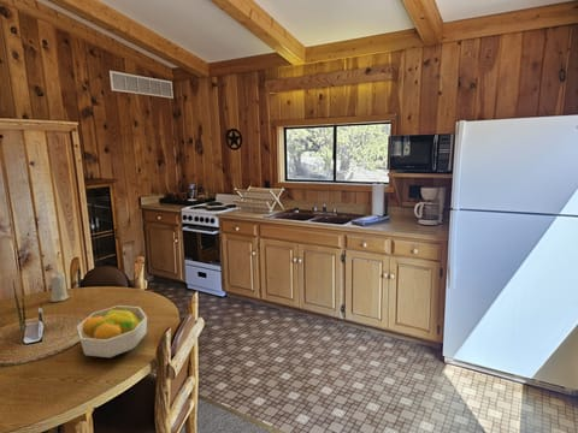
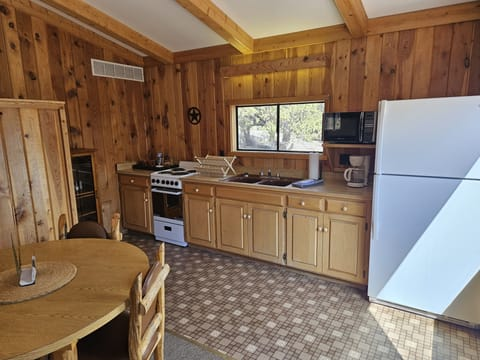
- candle [48,271,70,303]
- fruit bowl [76,304,148,358]
